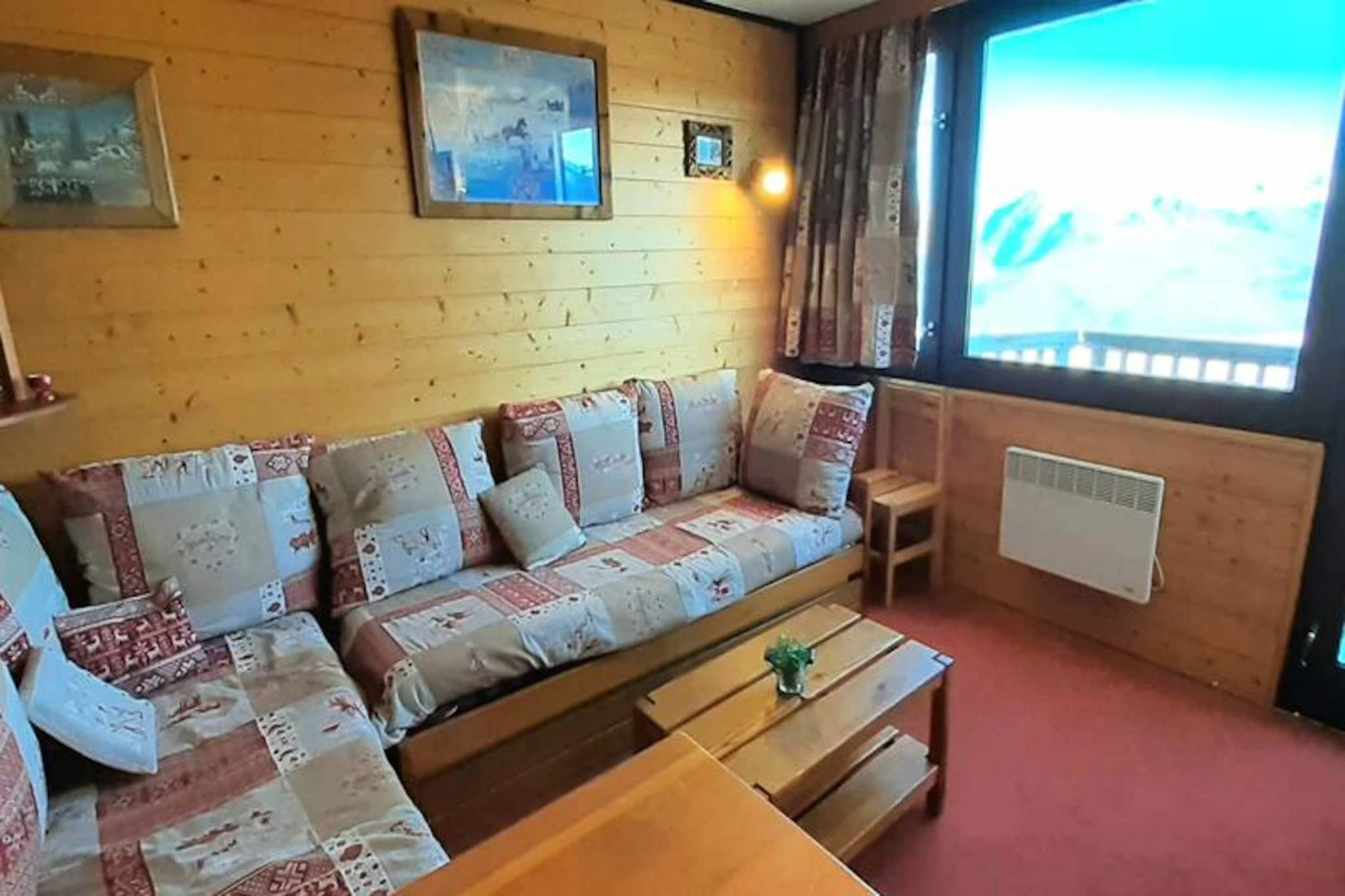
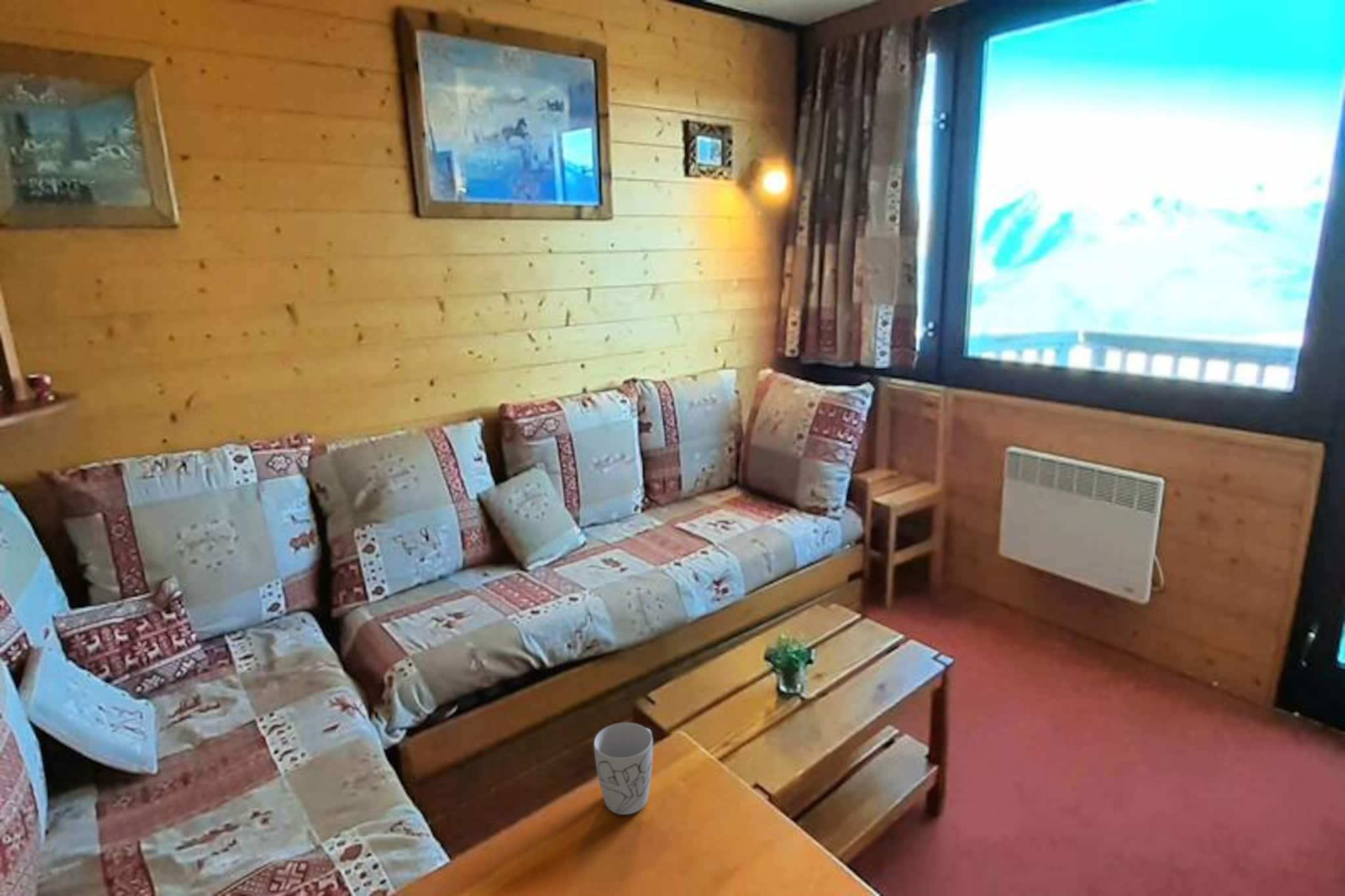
+ mug [593,722,653,815]
